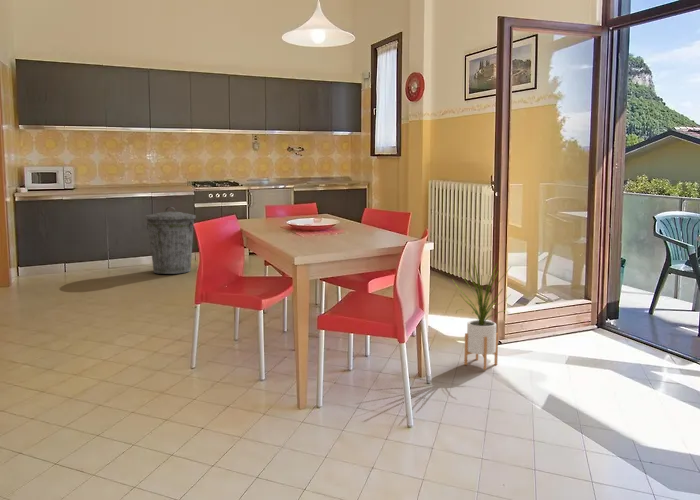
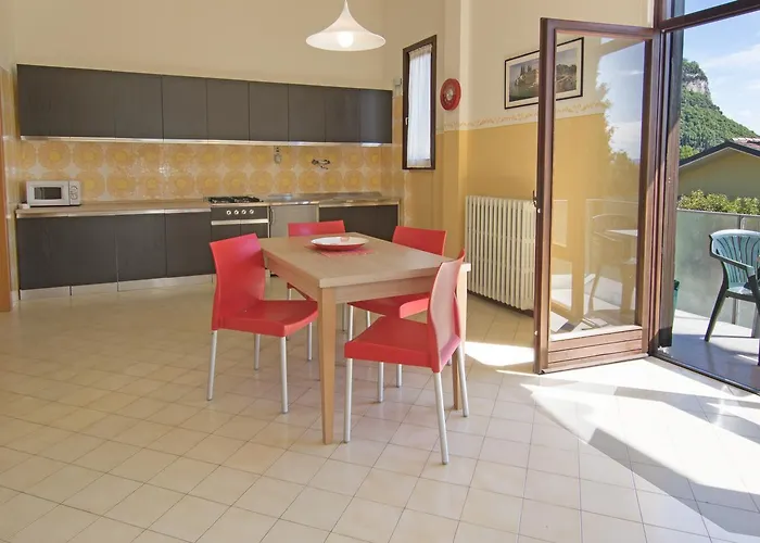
- trash can [144,206,197,275]
- house plant [452,254,511,371]
